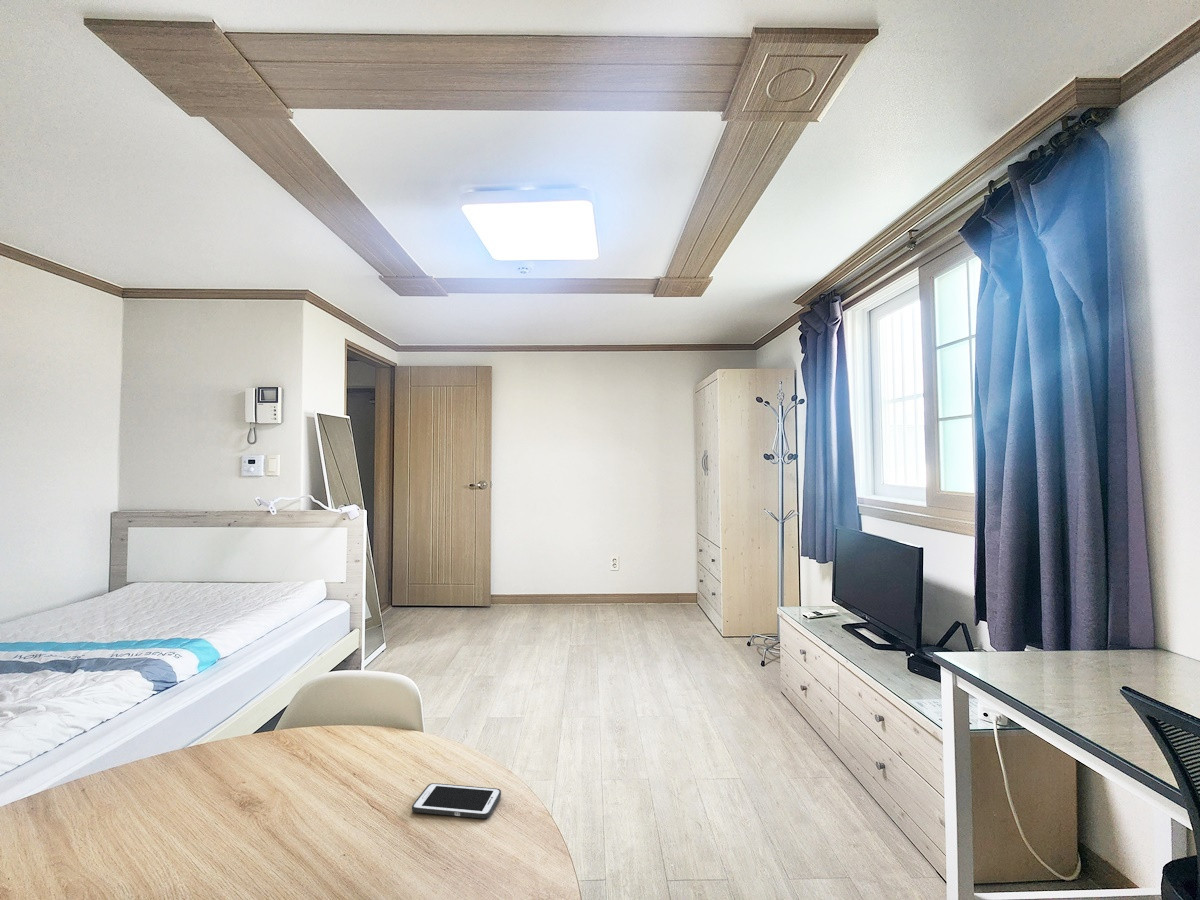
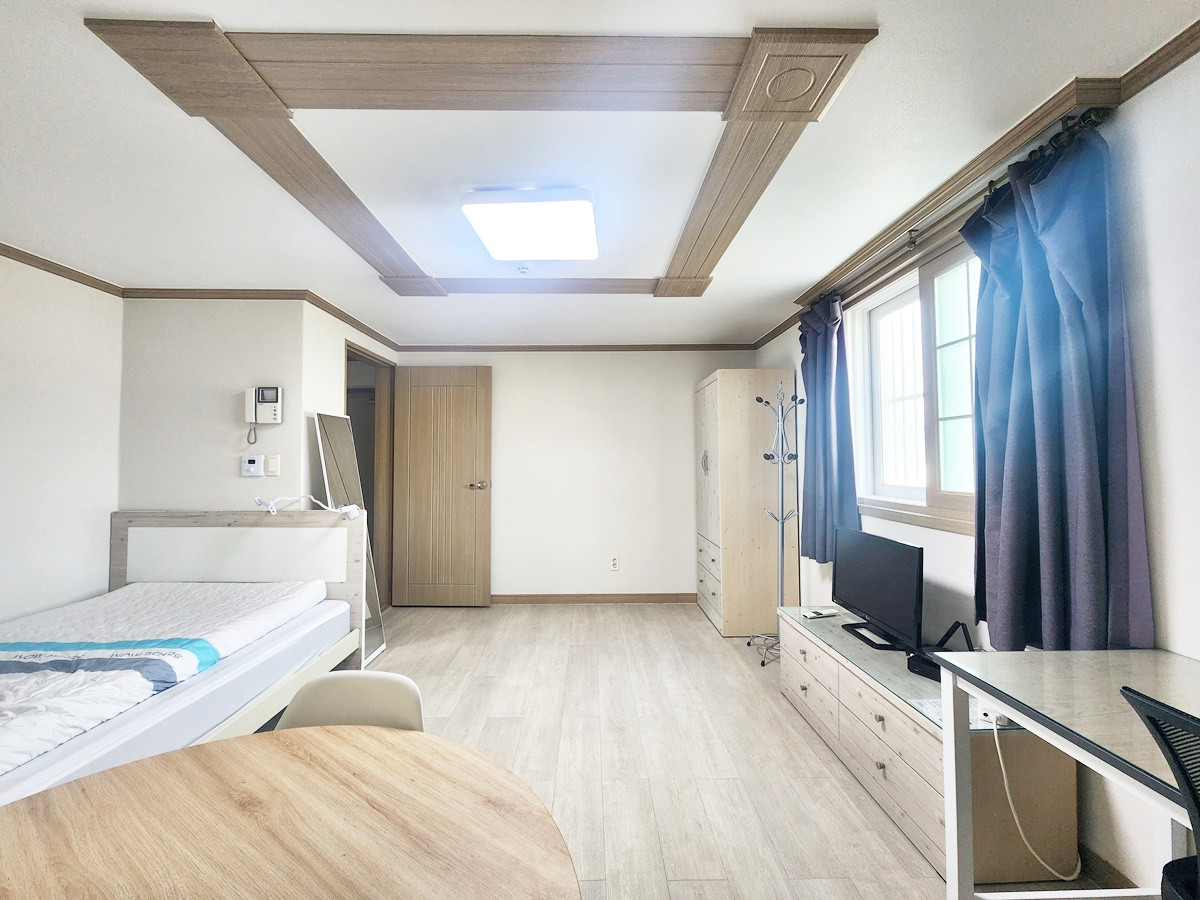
- cell phone [411,782,502,819]
